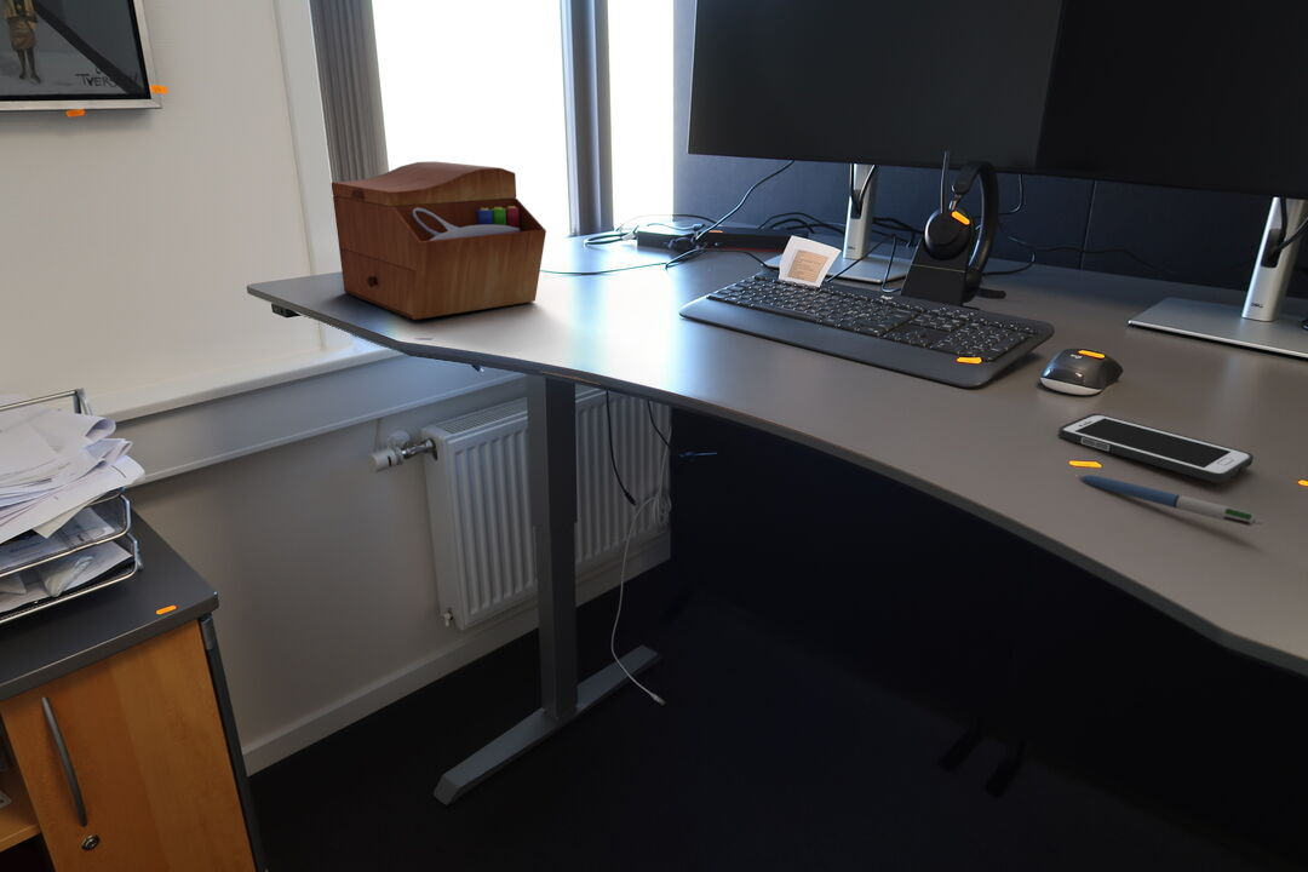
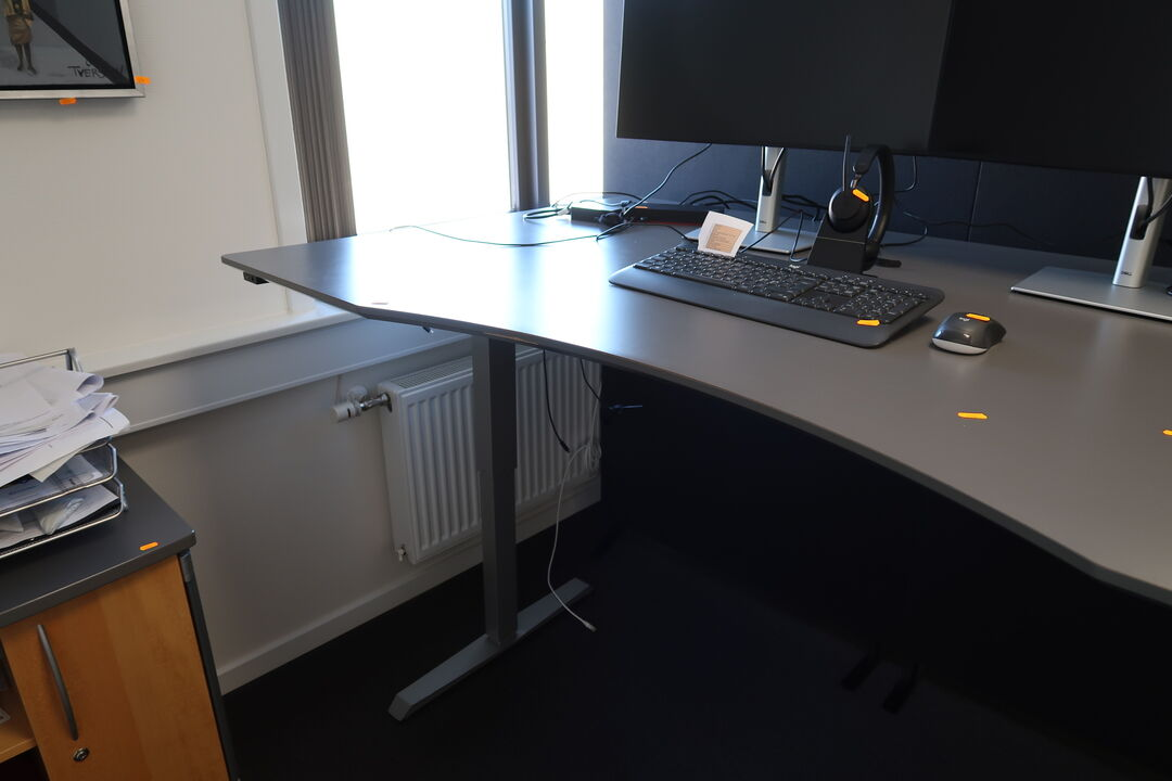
- pen [1078,474,1264,527]
- sewing box [331,160,547,321]
- cell phone [1057,413,1255,484]
